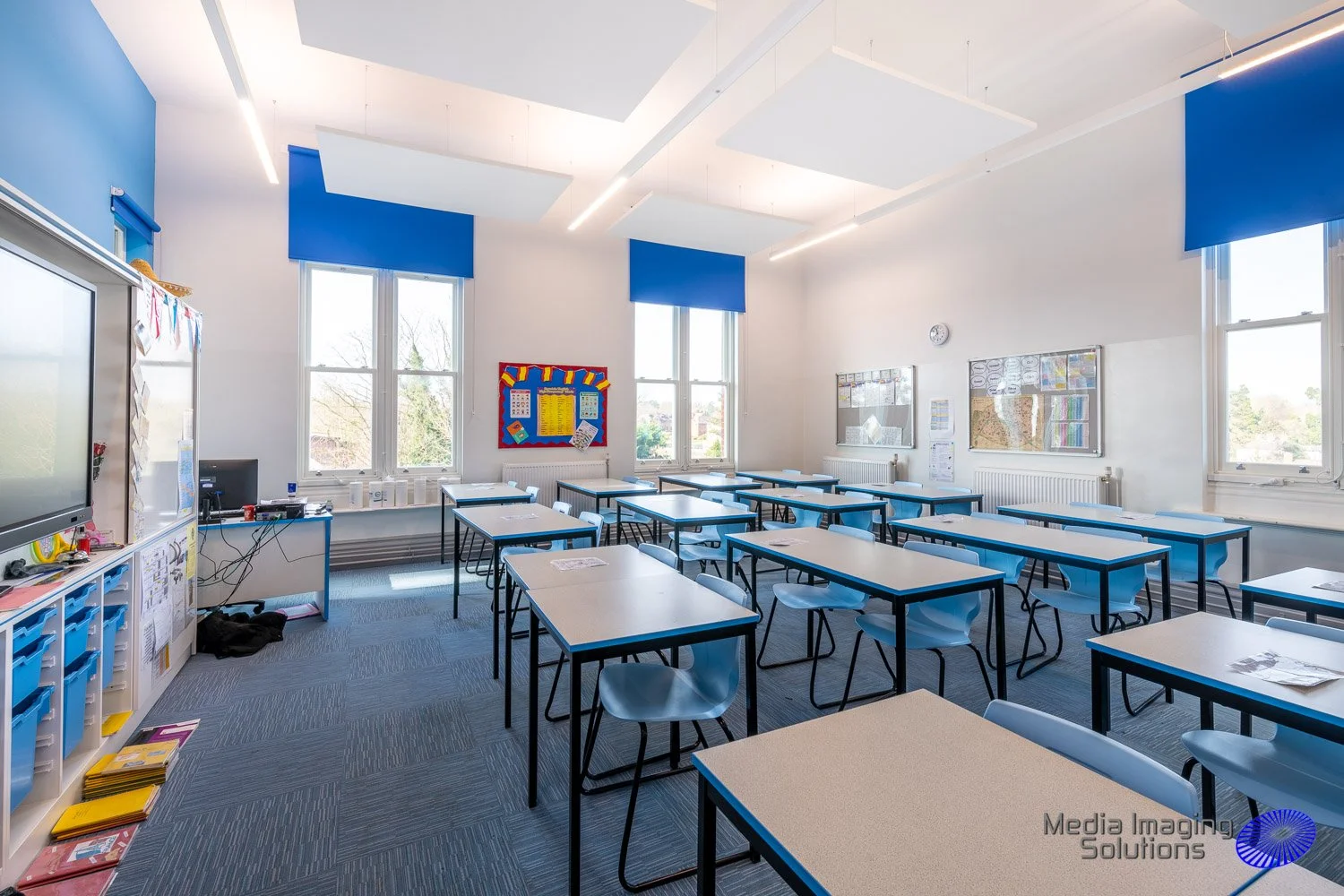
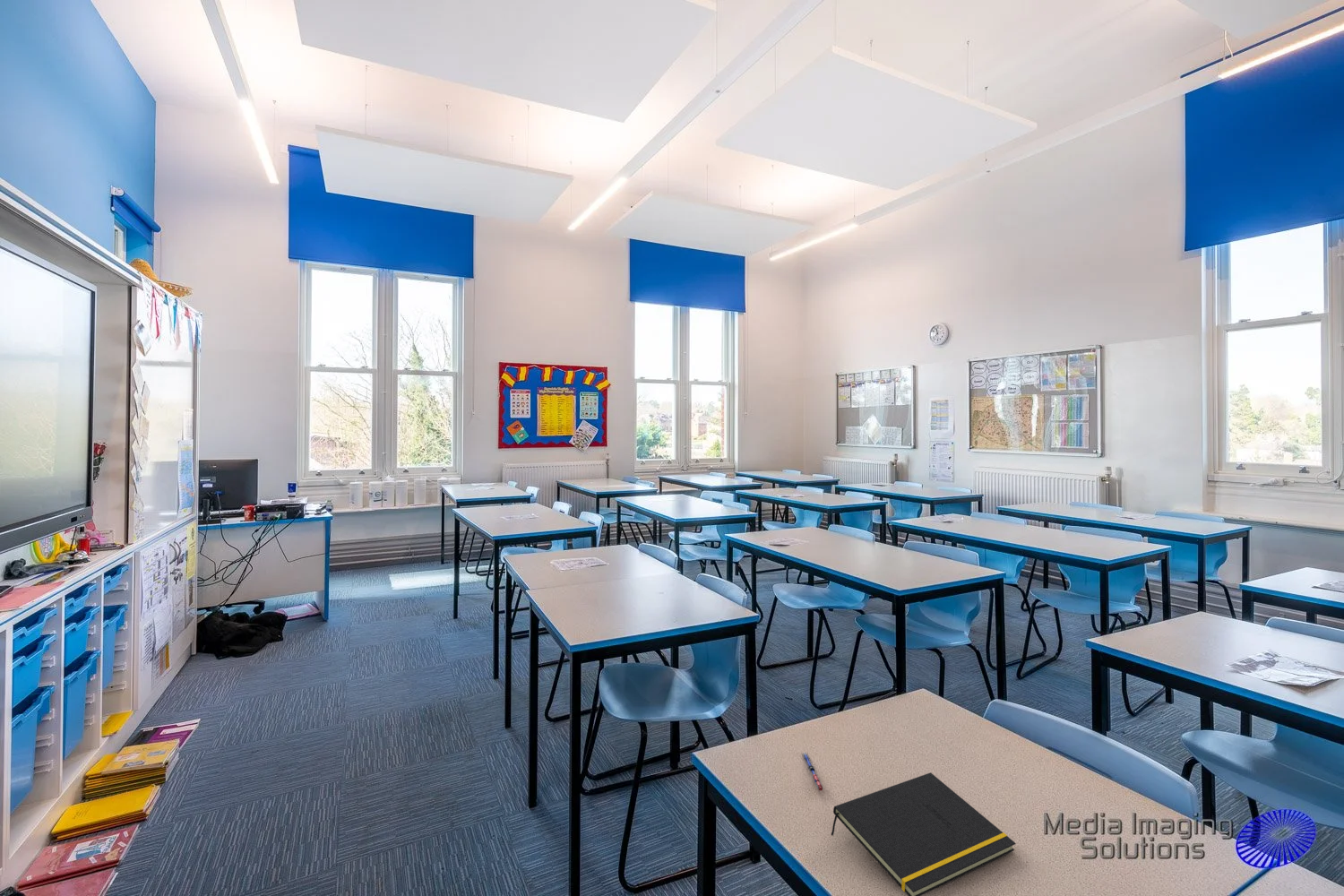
+ notepad [831,771,1016,896]
+ pen [801,752,824,792]
